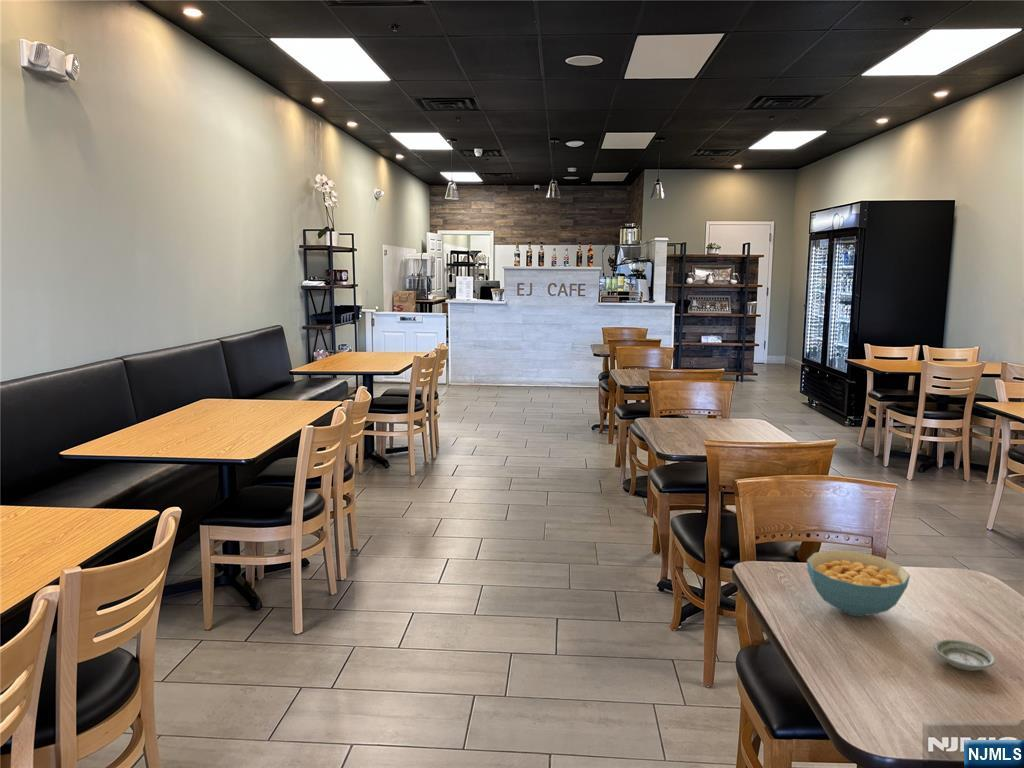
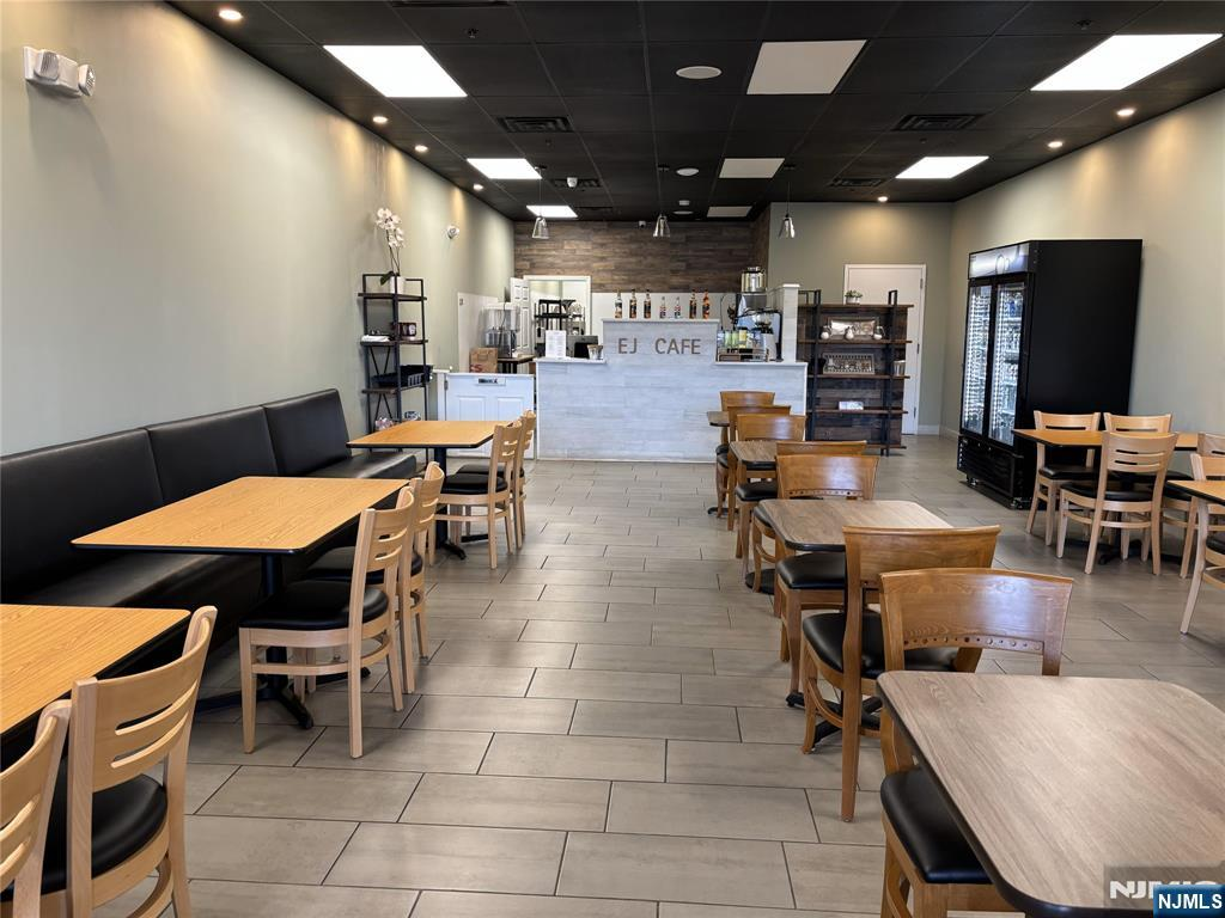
- cereal bowl [806,549,911,617]
- saucer [933,638,996,672]
